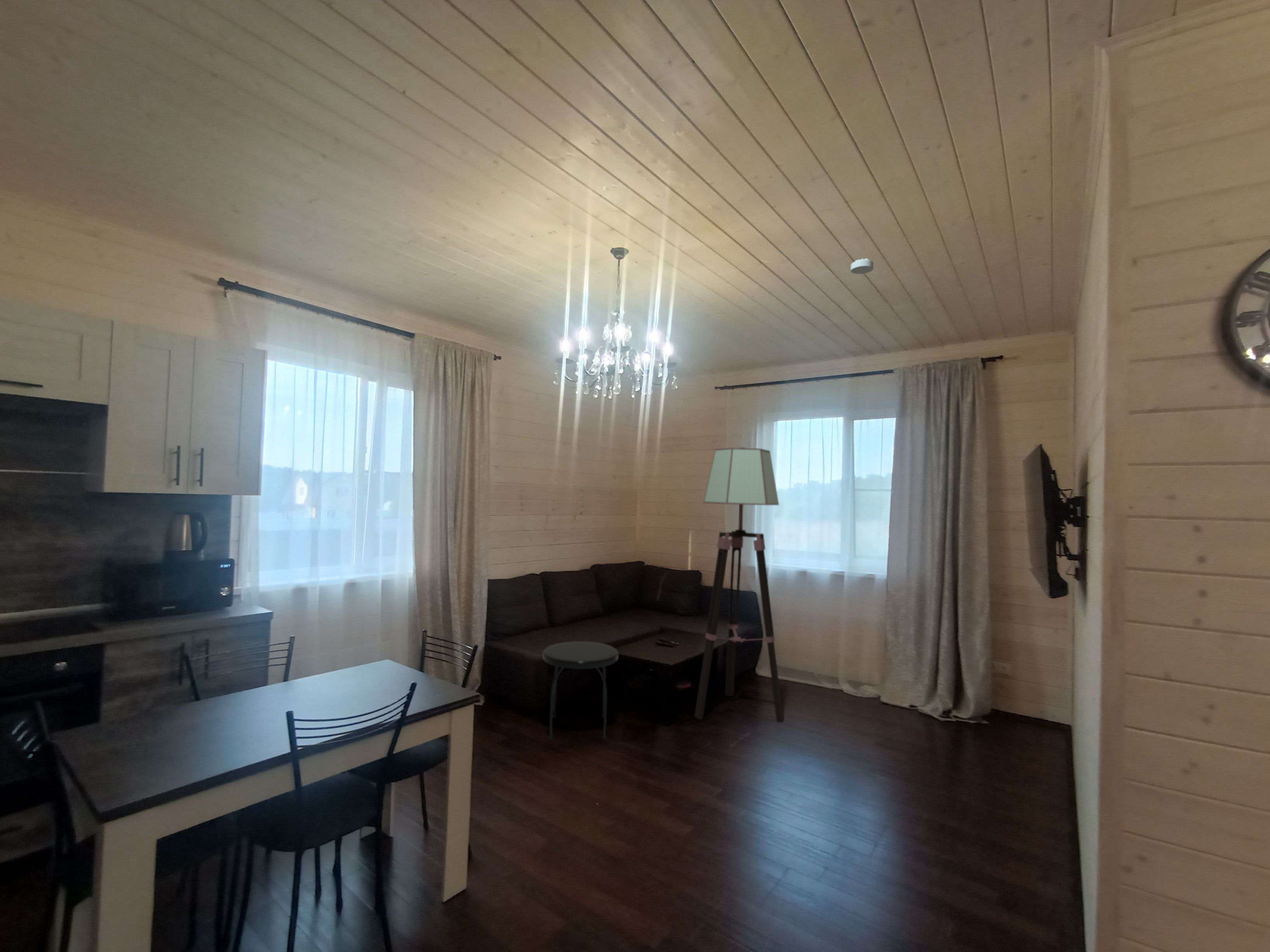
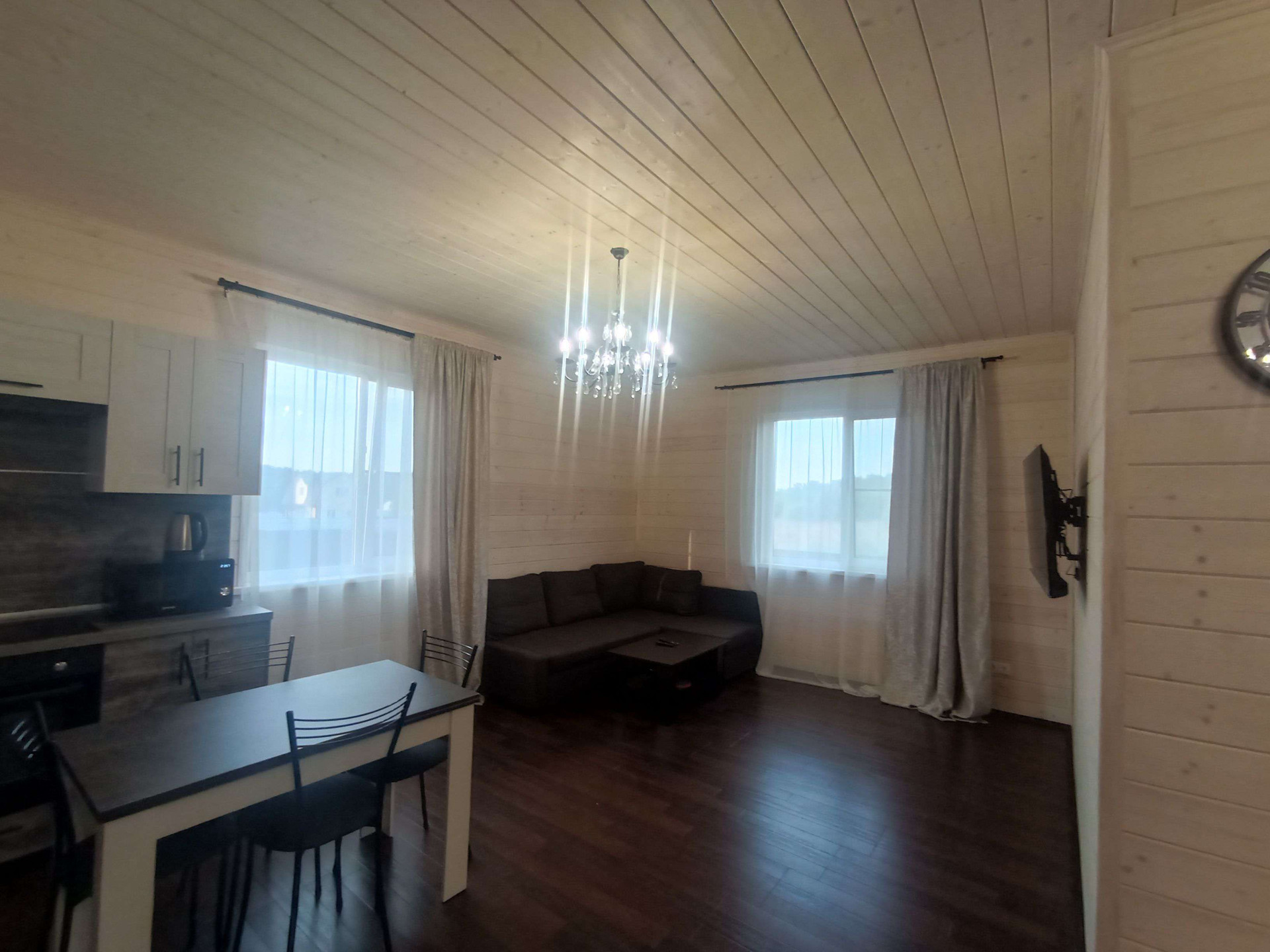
- smoke detector [850,258,874,274]
- floor lamp [694,447,784,723]
- side table [542,641,619,740]
